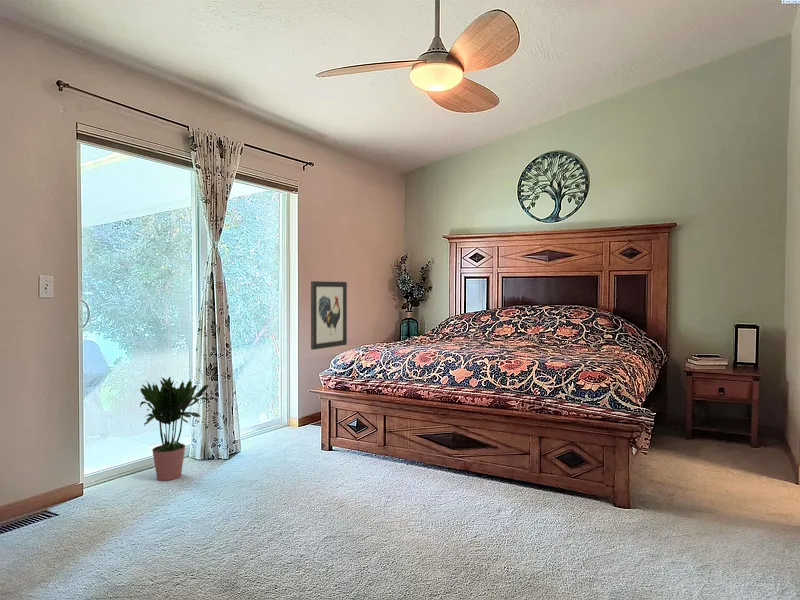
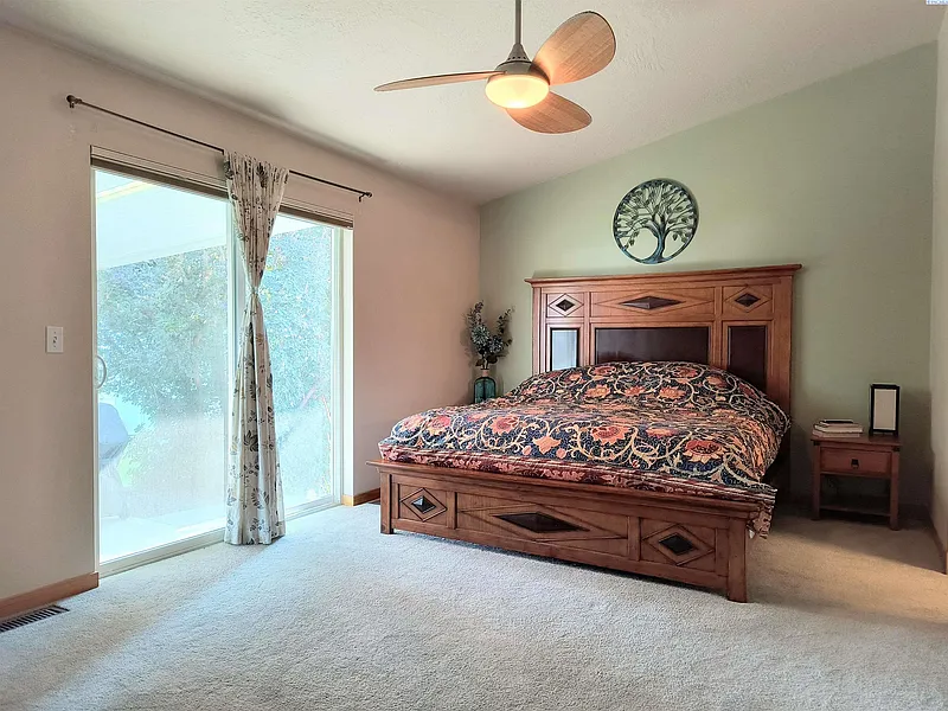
- potted plant [139,376,212,482]
- wall art [310,280,348,351]
